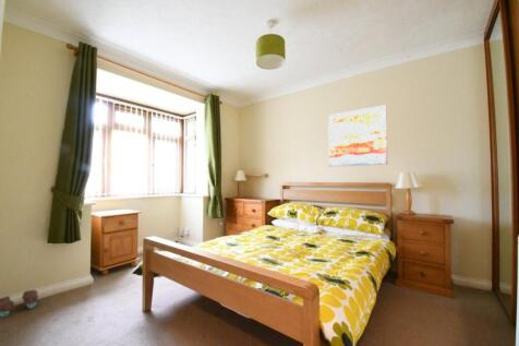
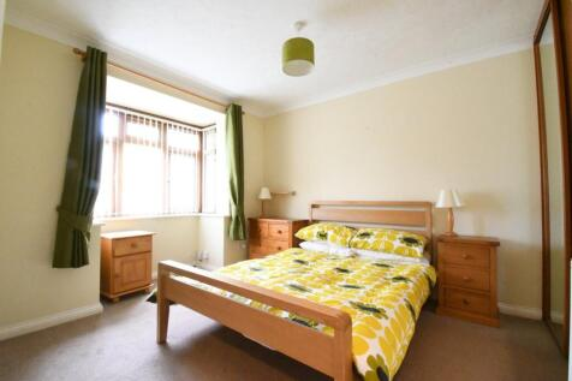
- wall art [327,104,388,168]
- shoe [0,289,39,318]
